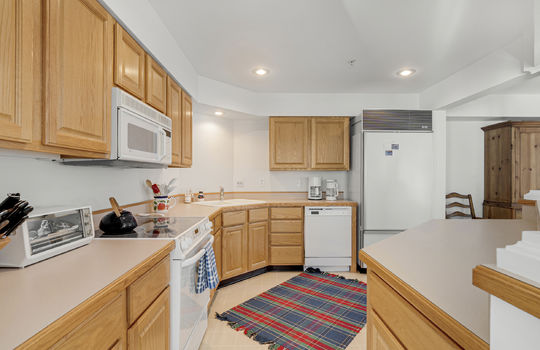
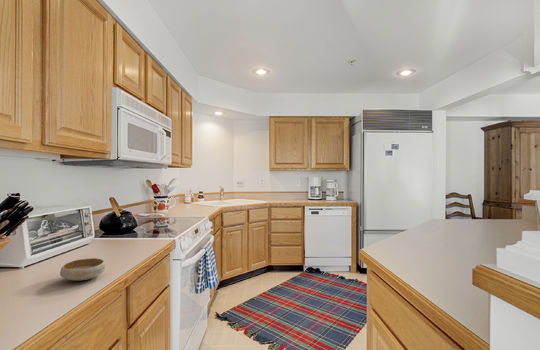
+ bowl [59,257,106,281]
